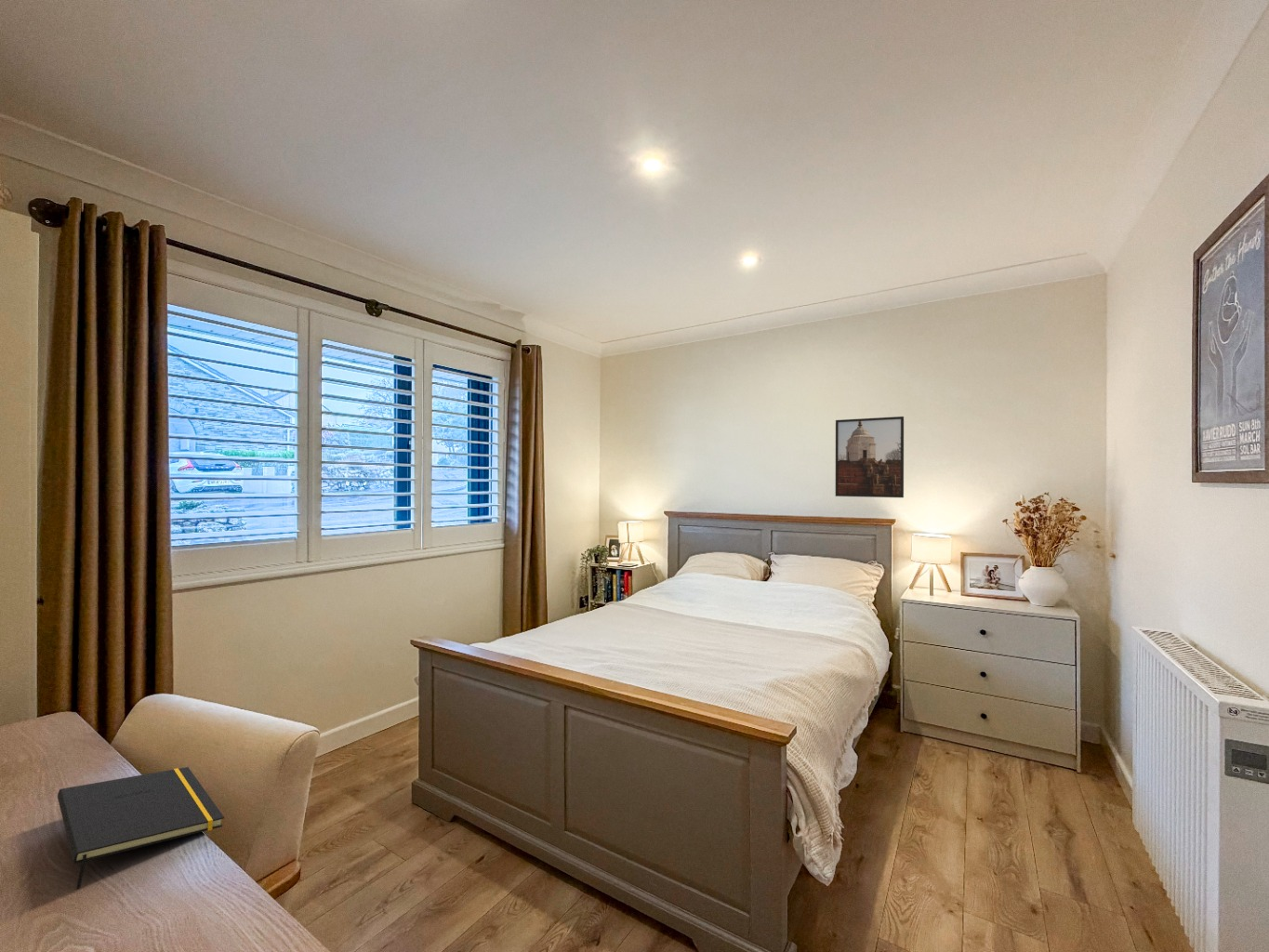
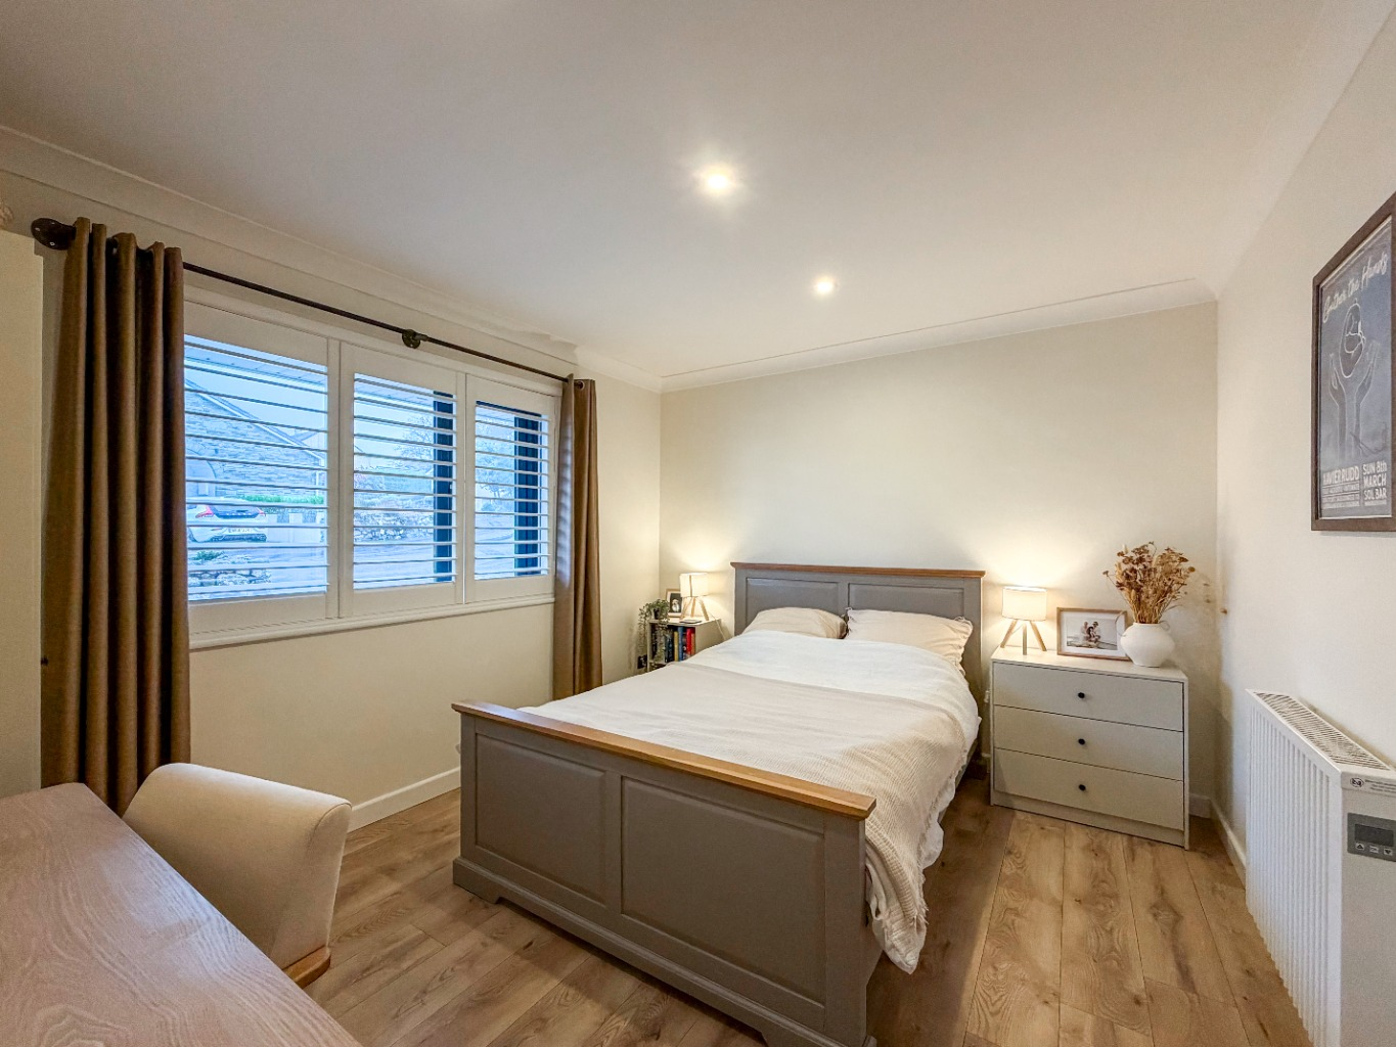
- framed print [835,416,905,498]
- notepad [57,766,225,891]
